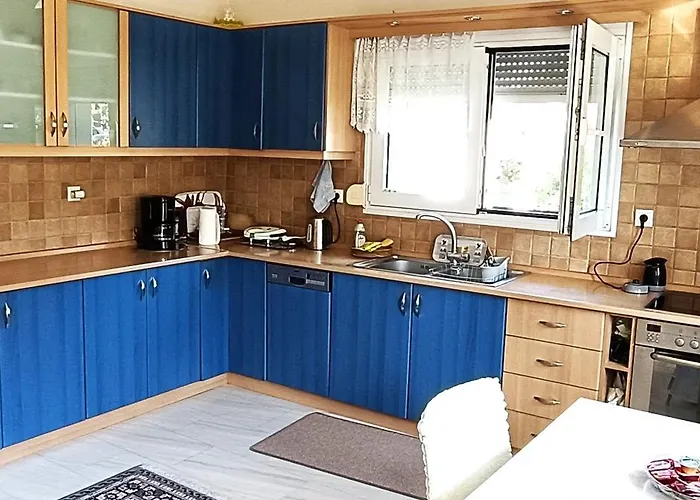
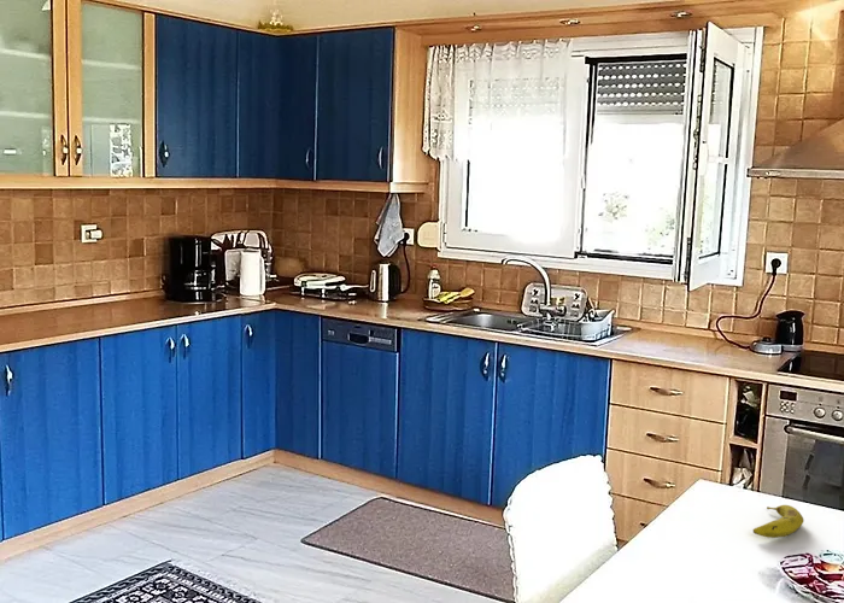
+ fruit [752,504,804,539]
